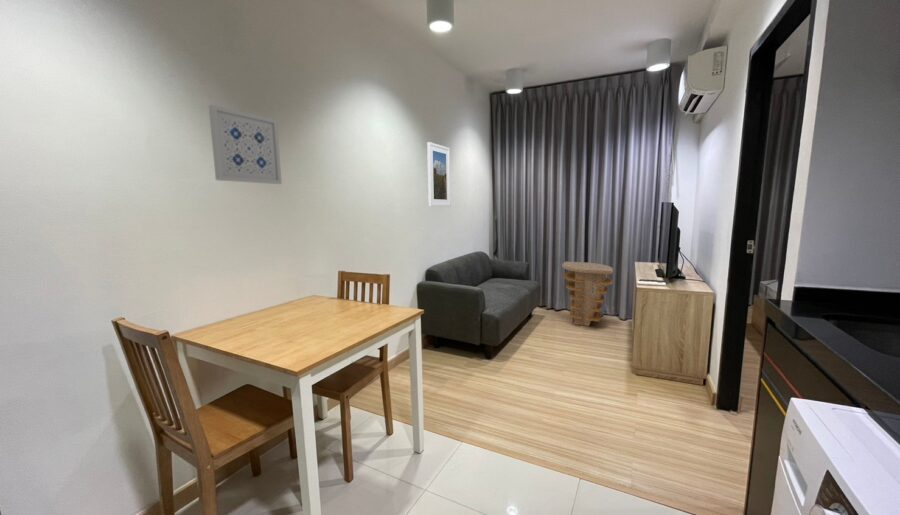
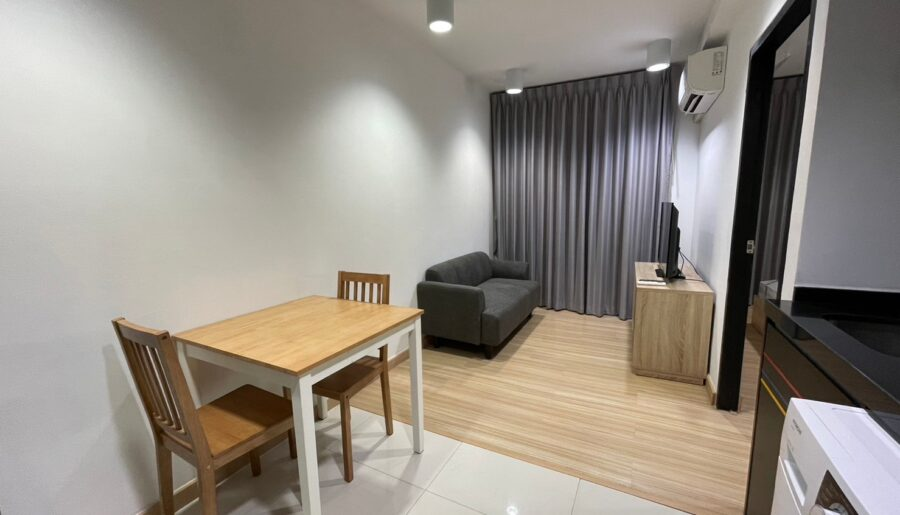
- wall art [208,104,283,185]
- side table [561,261,614,327]
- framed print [426,141,452,207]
